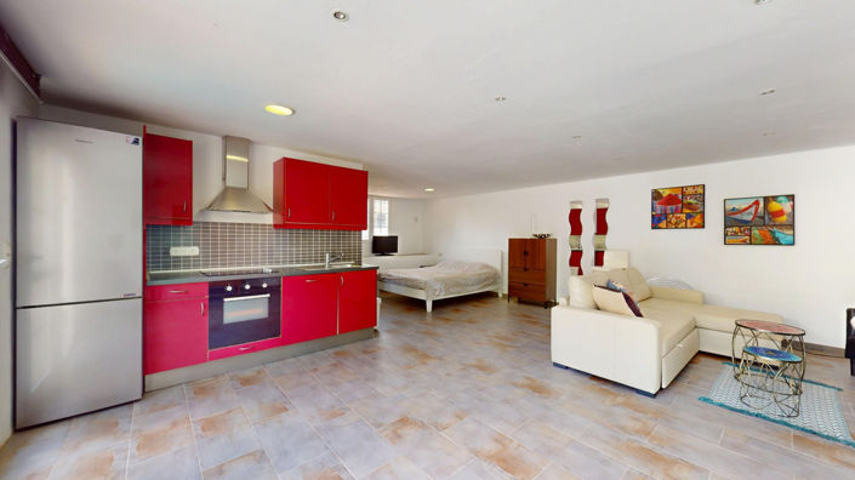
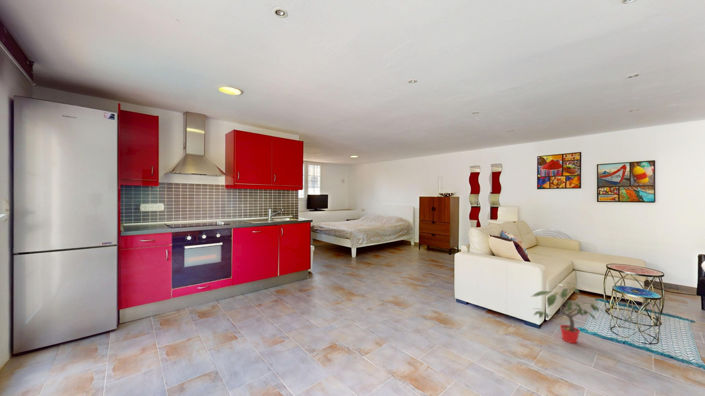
+ potted plant [530,281,604,344]
